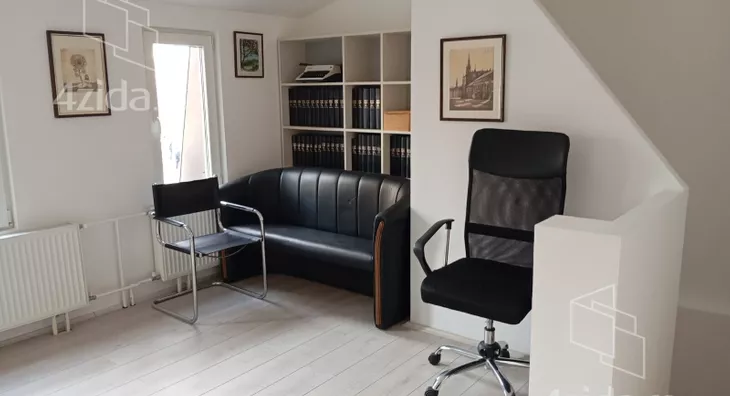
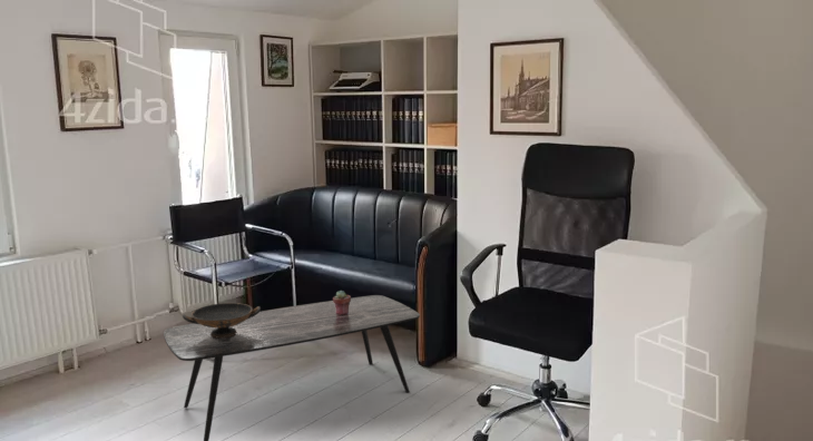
+ coffee table [163,294,421,441]
+ potted succulent [332,290,352,314]
+ decorative bowl [182,302,262,337]
